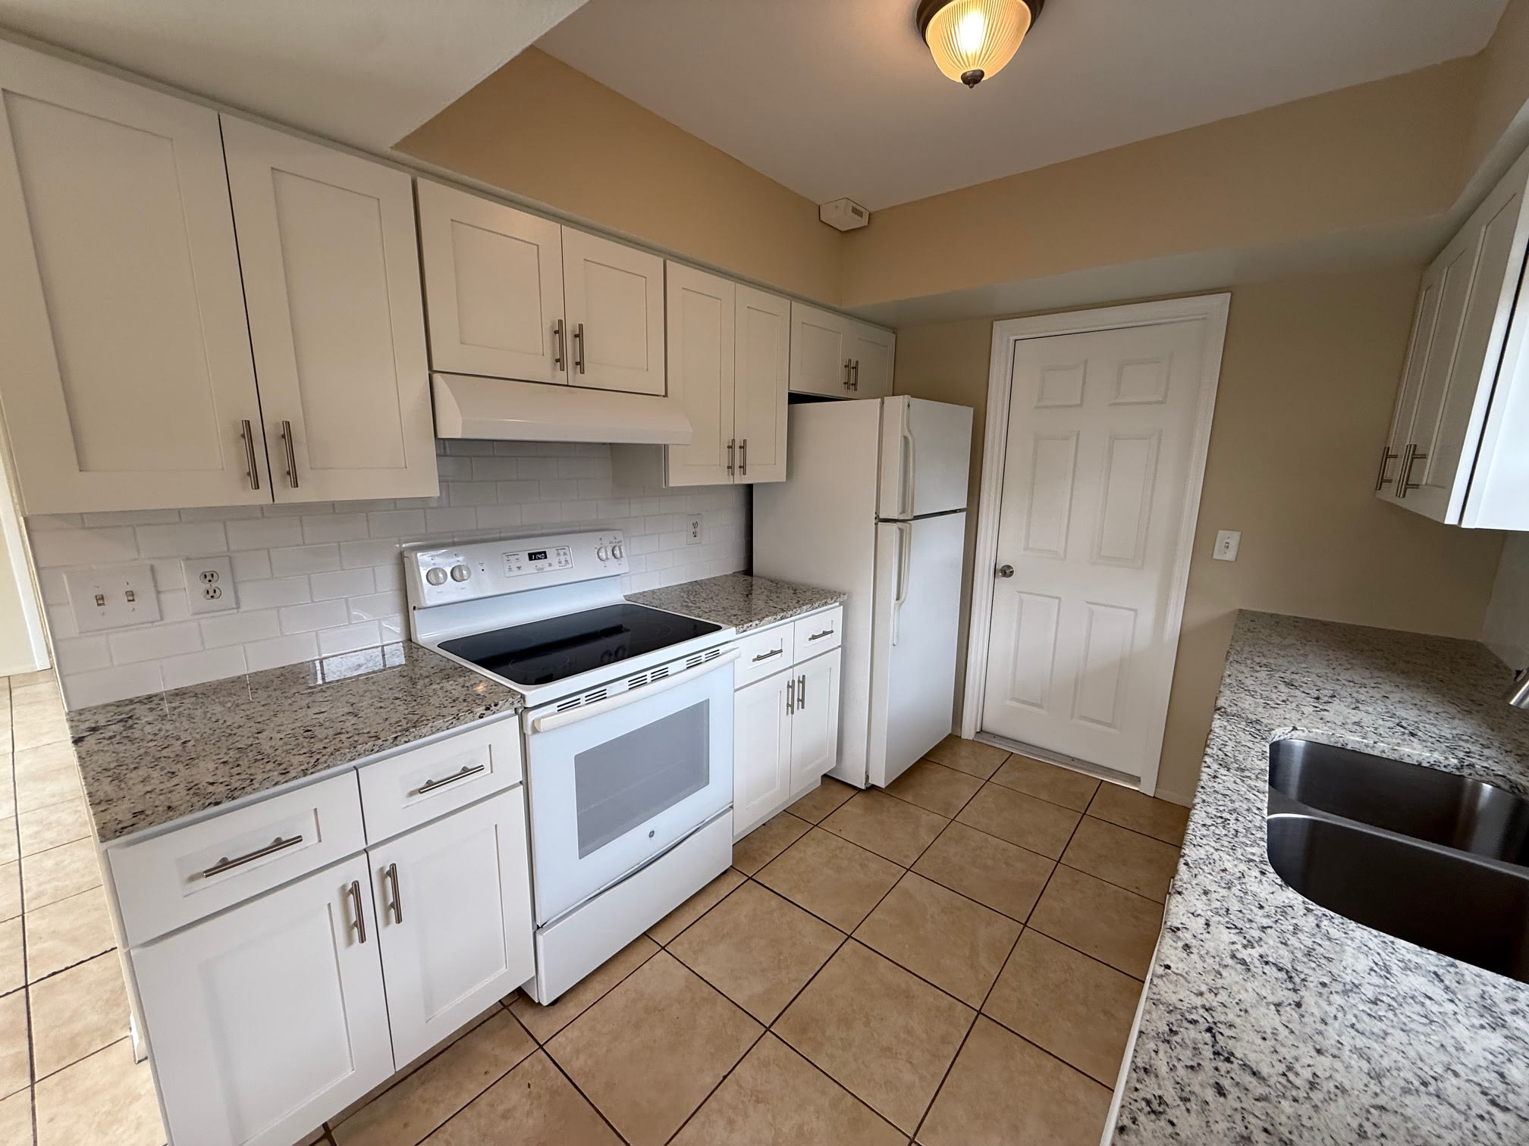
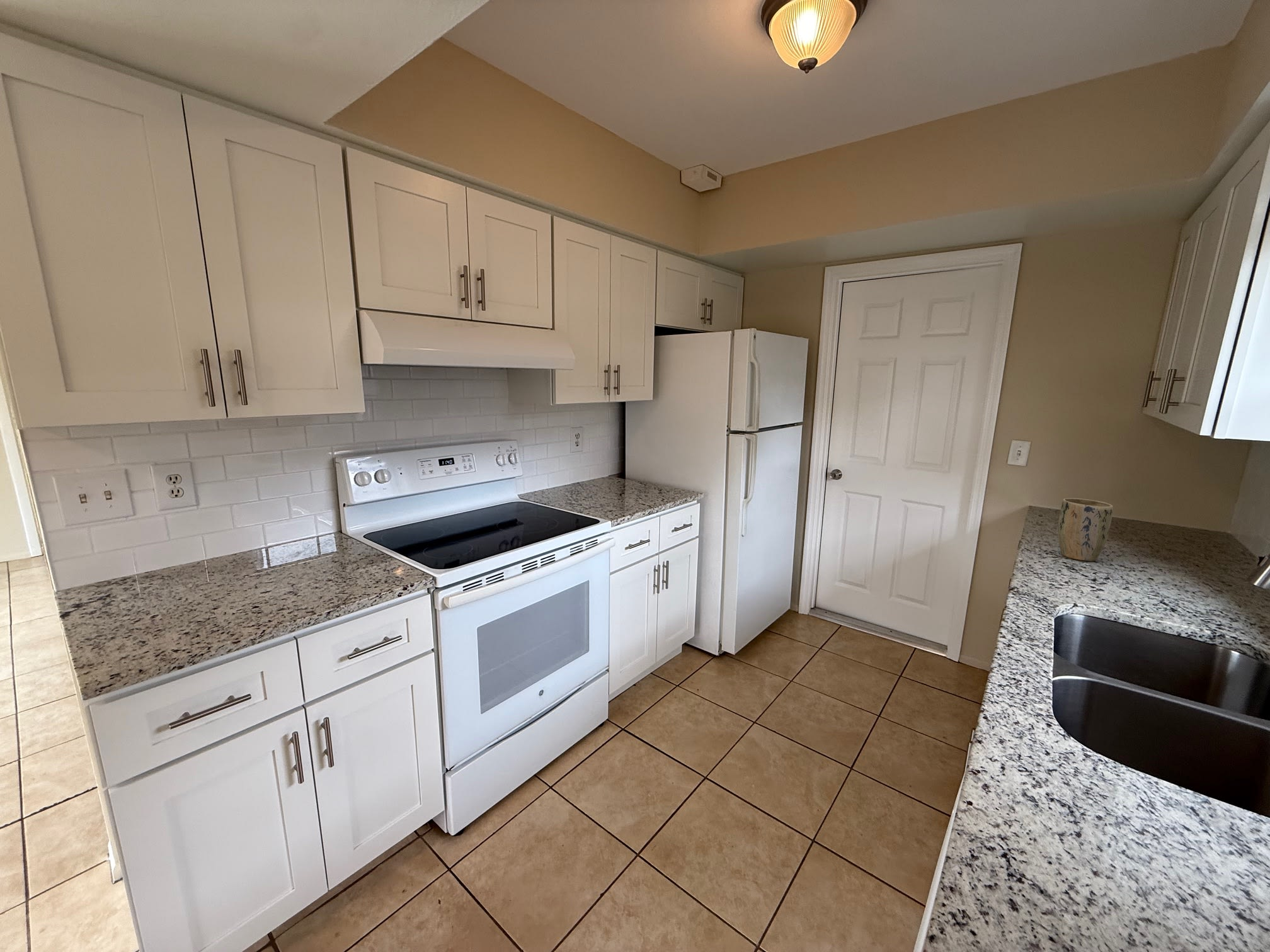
+ plant pot [1057,497,1114,562]
